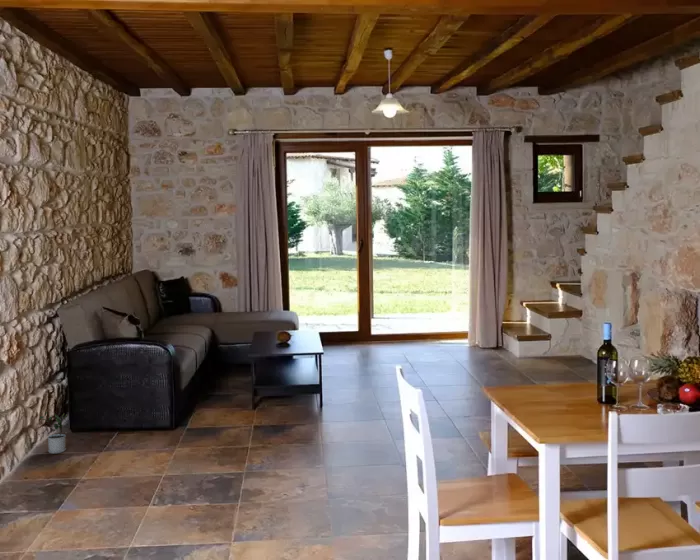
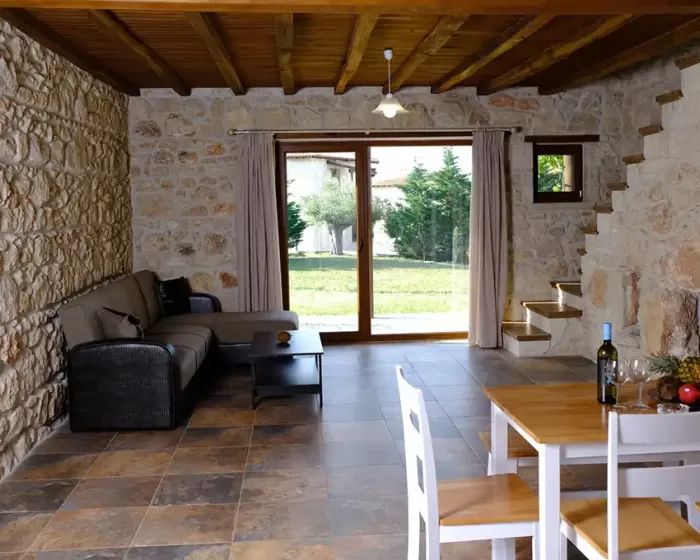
- potted plant [39,411,68,455]
